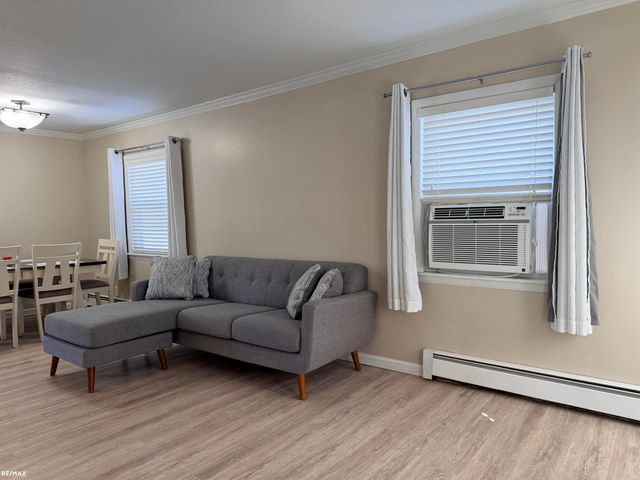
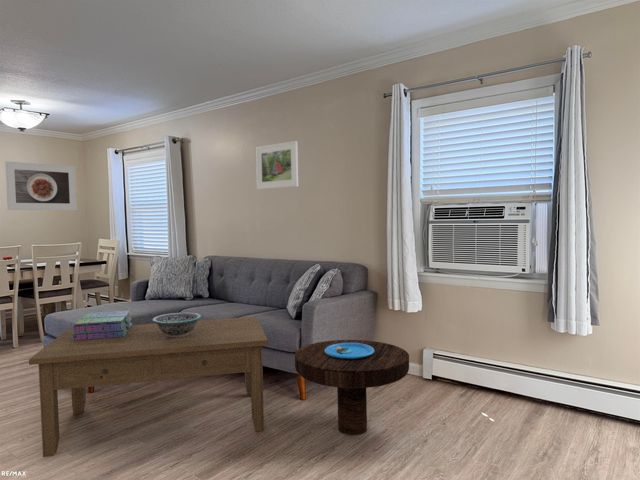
+ decorative bowl [152,312,203,338]
+ coffee table [28,316,269,458]
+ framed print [4,160,78,211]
+ side table [294,339,410,436]
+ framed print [255,140,299,191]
+ stack of books [72,309,133,340]
